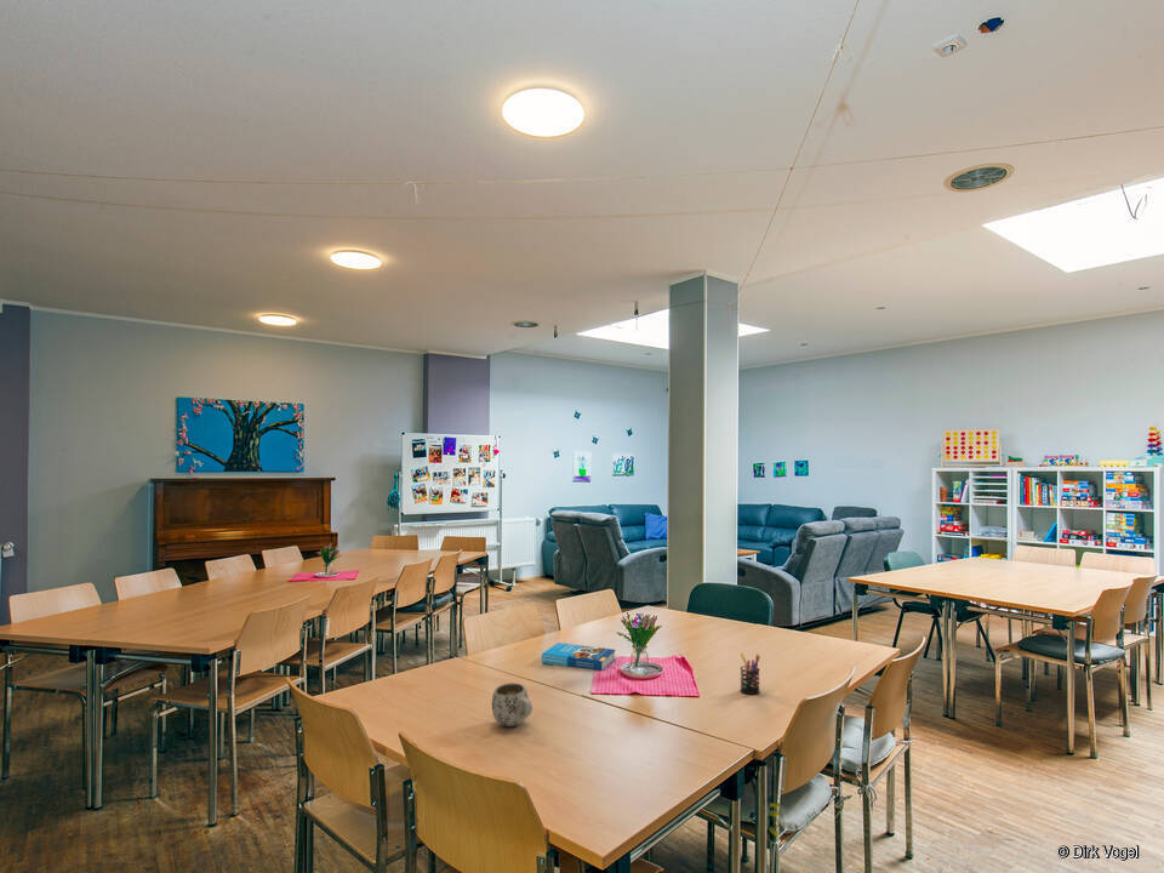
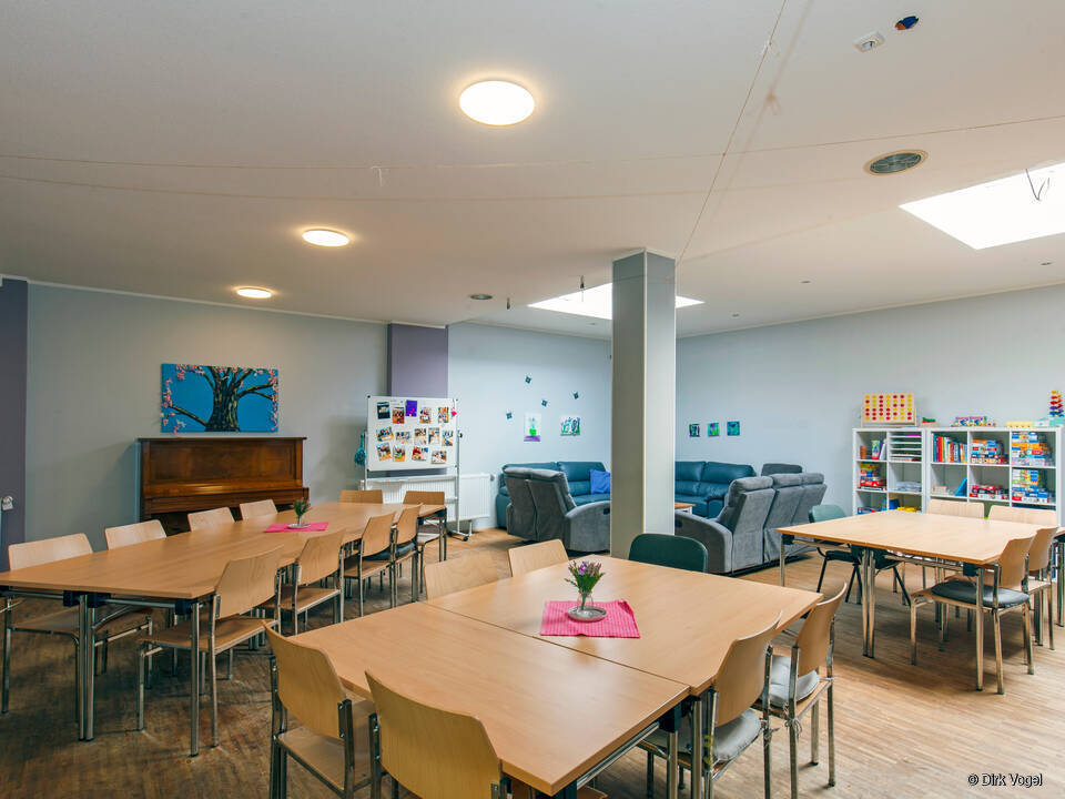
- book [541,641,616,672]
- mug [491,681,534,728]
- pen holder [738,652,761,696]
